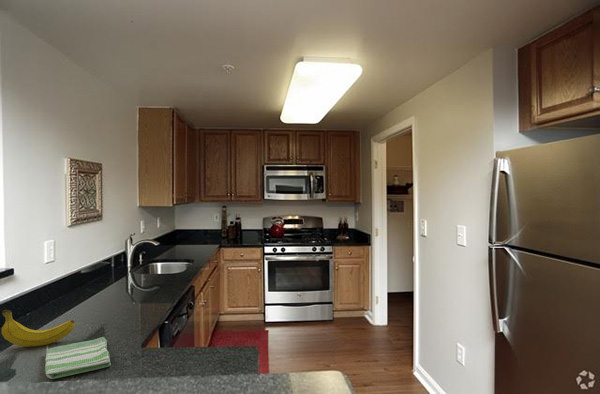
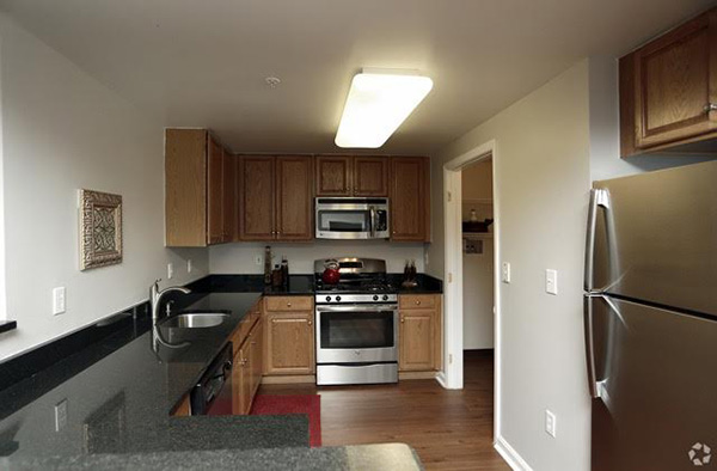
- dish towel [44,336,112,380]
- fruit [0,309,76,348]
